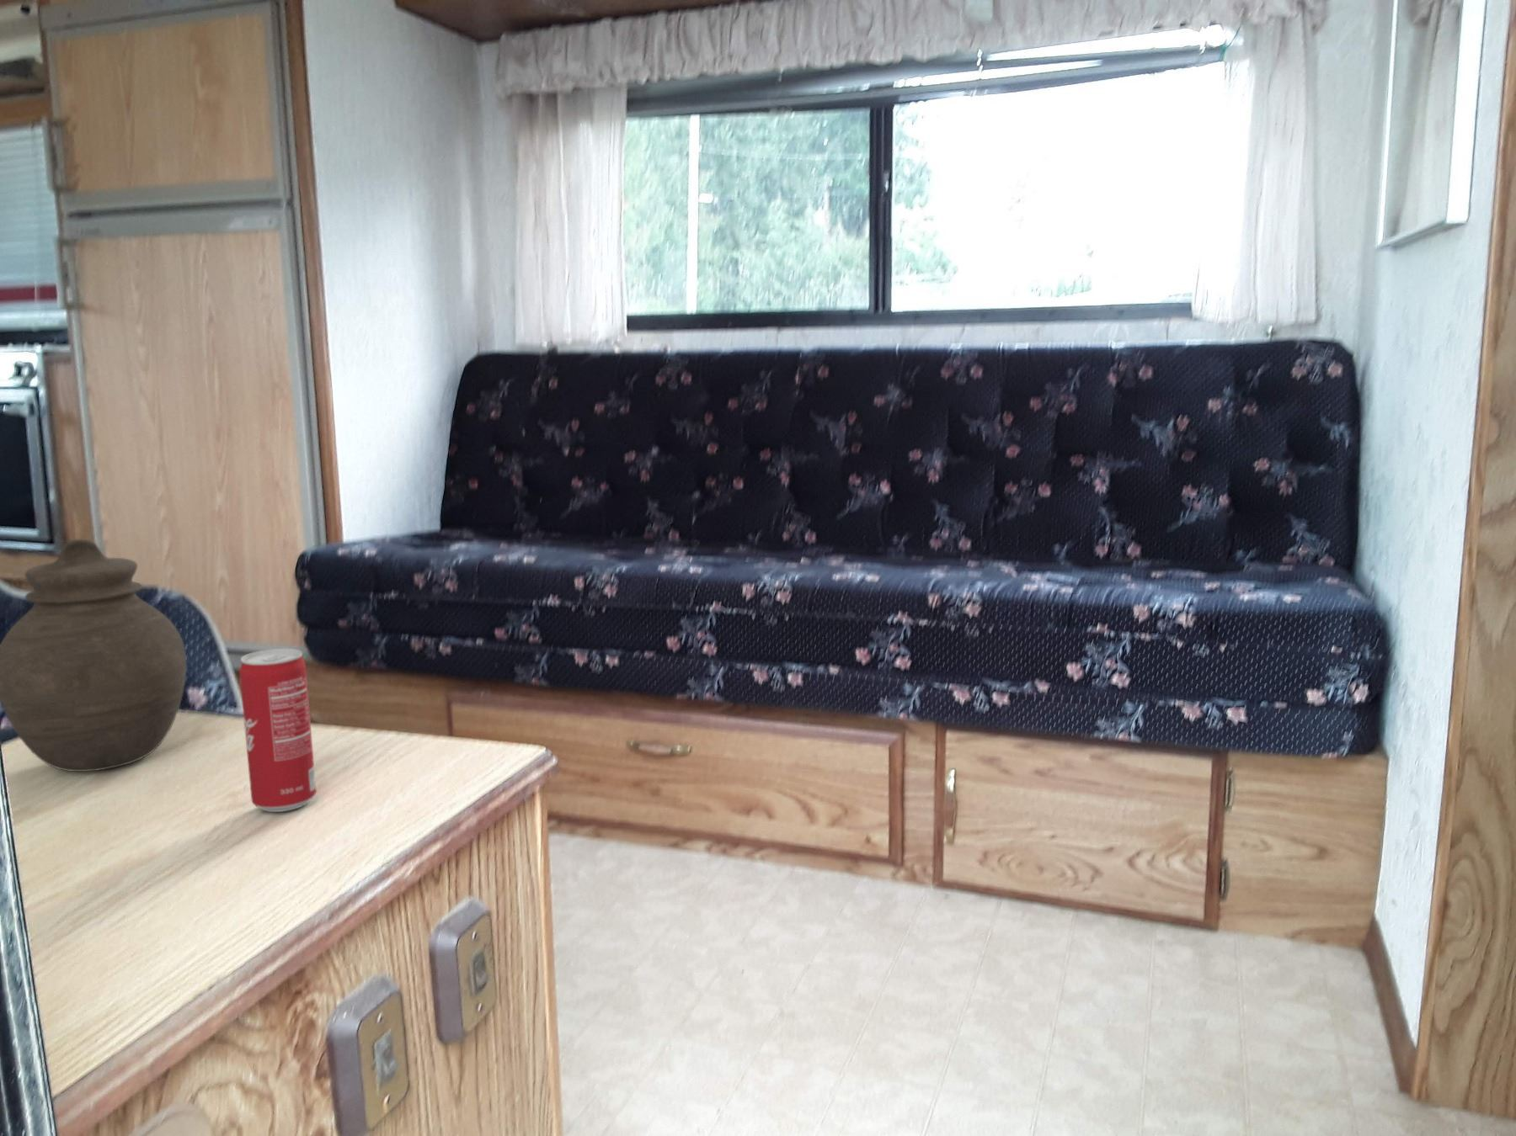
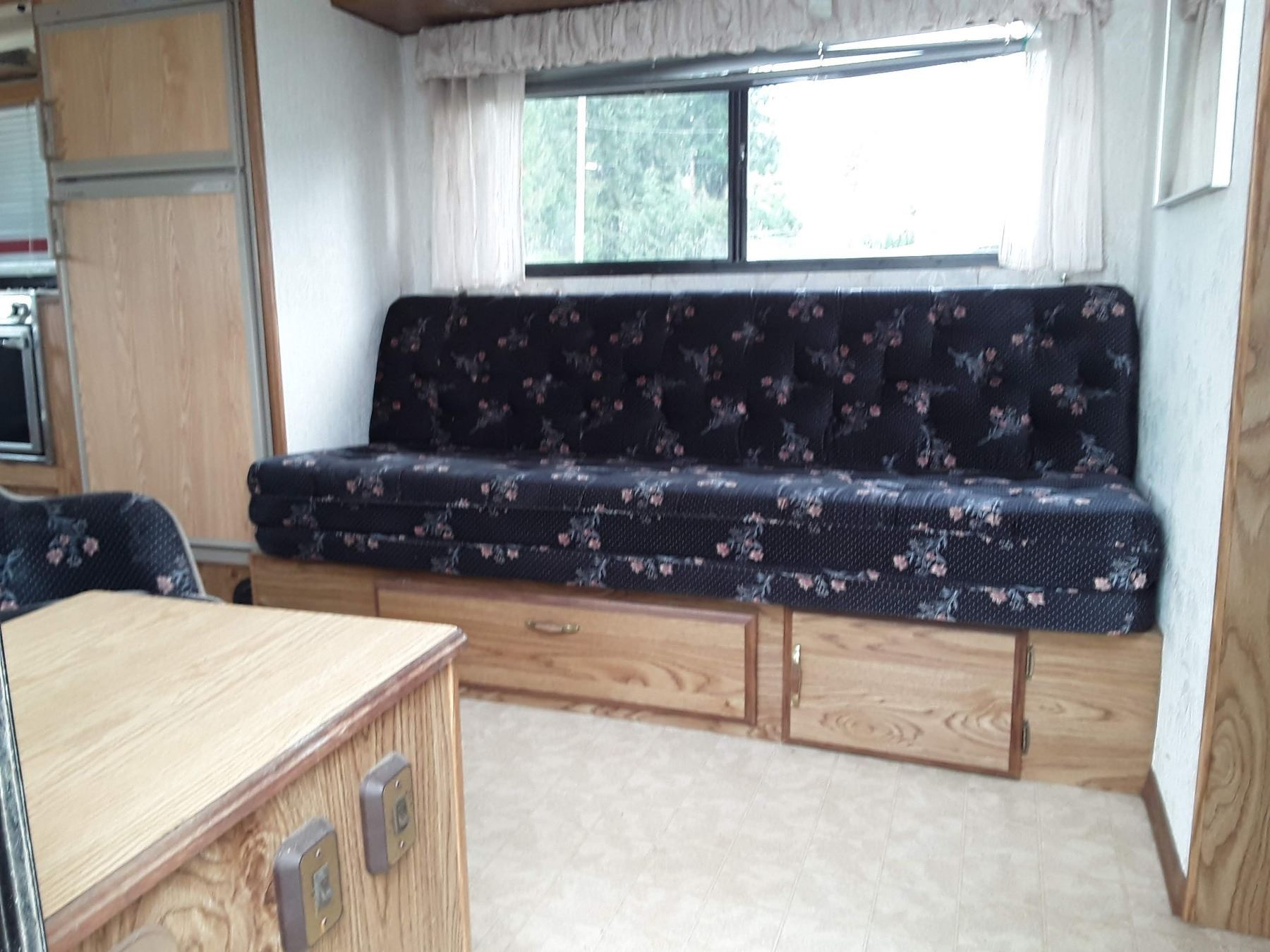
- beverage can [239,648,318,813]
- jar [0,538,187,772]
